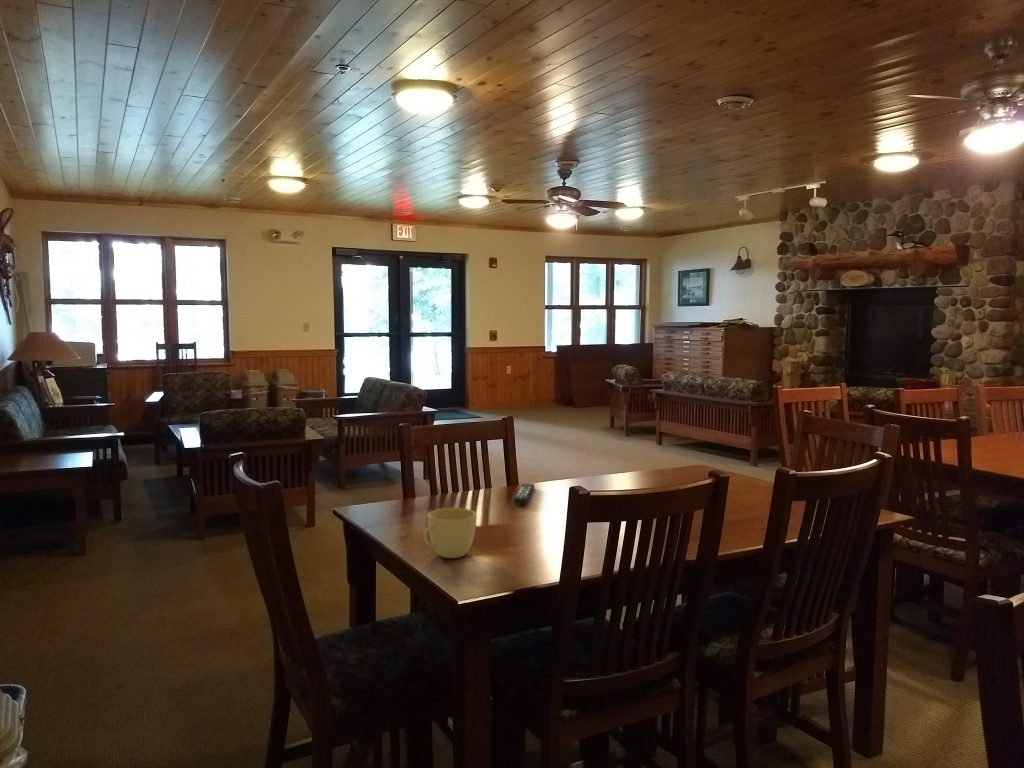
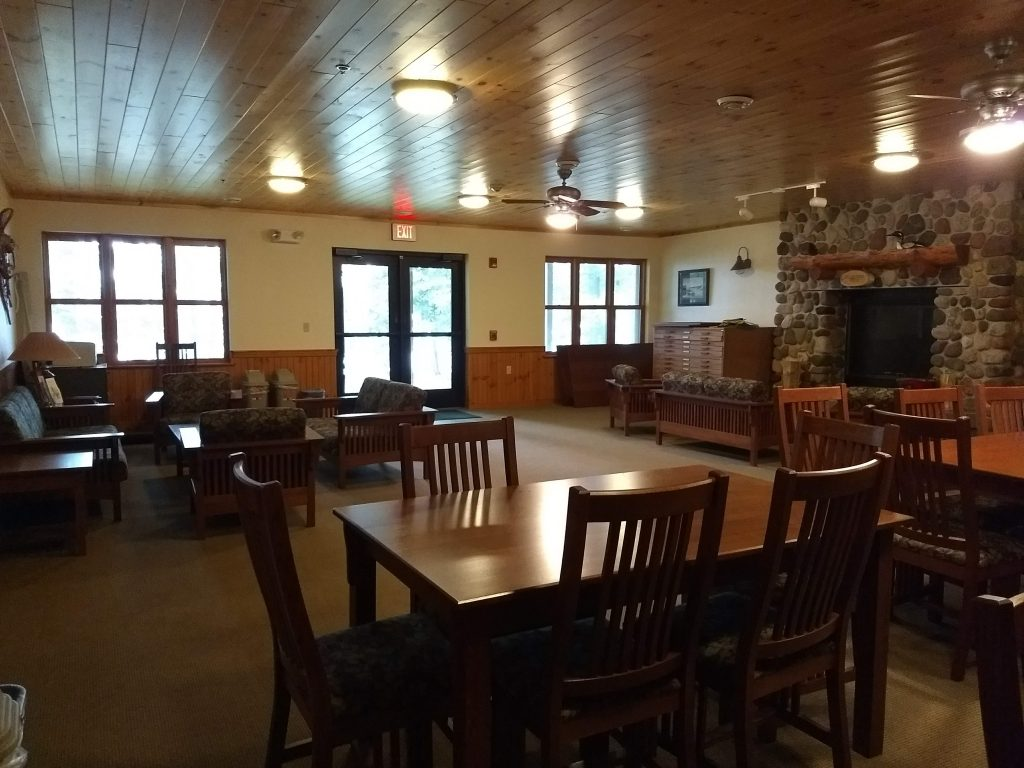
- remote control [513,483,535,504]
- cup [422,507,477,559]
